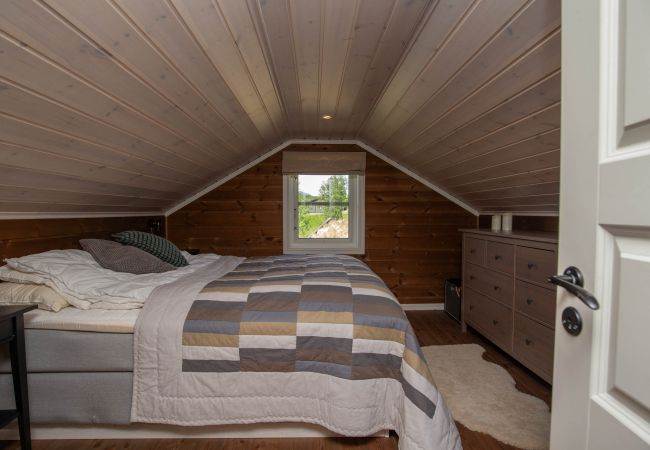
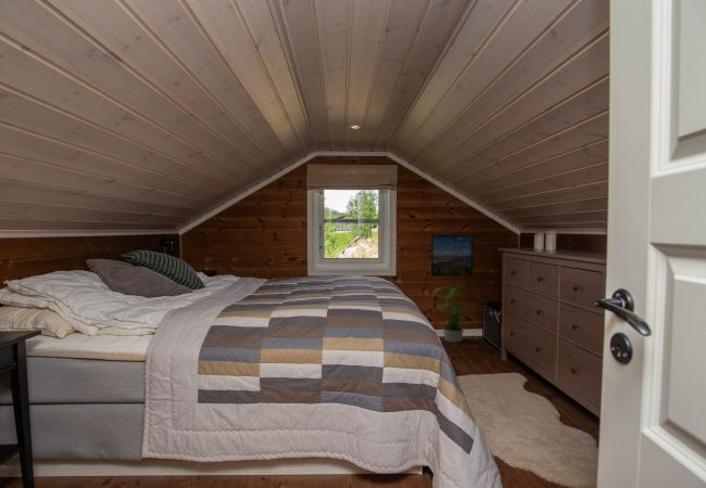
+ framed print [430,233,475,277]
+ potted plant [431,284,470,344]
